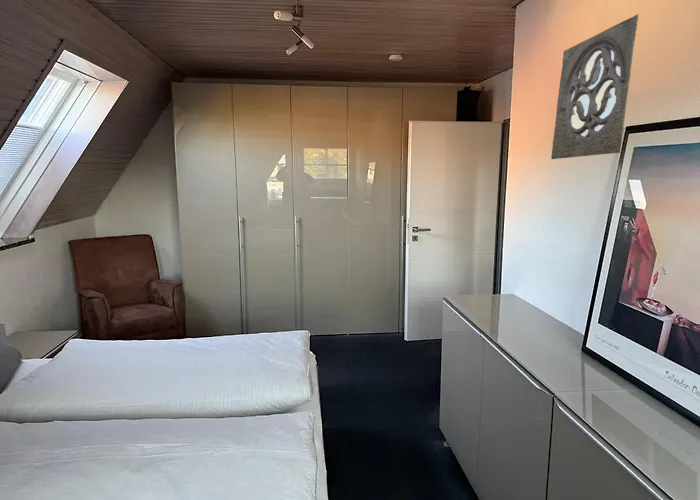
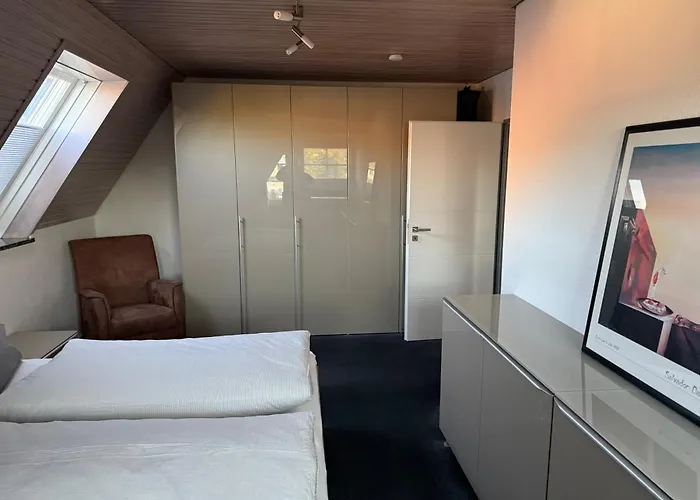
- wall ornament [550,13,639,160]
